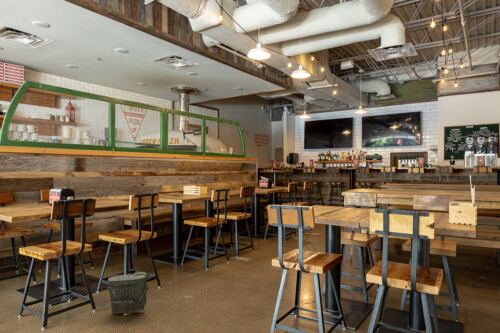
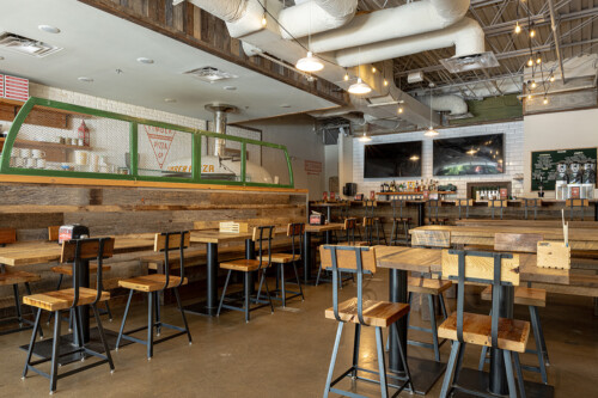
- bag [106,271,149,316]
